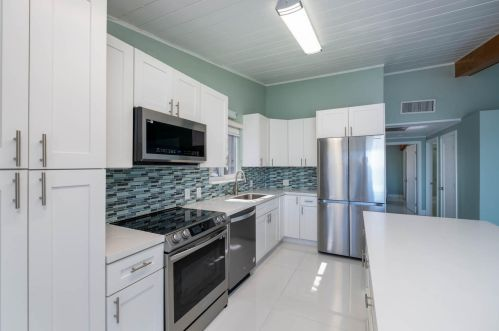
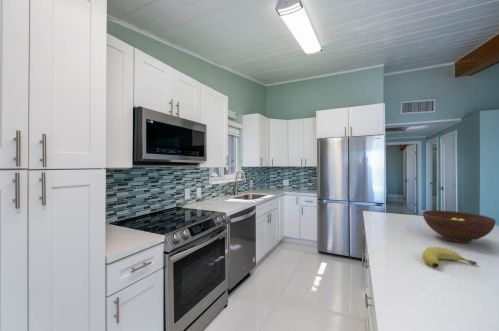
+ fruit bowl [422,210,496,244]
+ banana [422,246,478,268]
